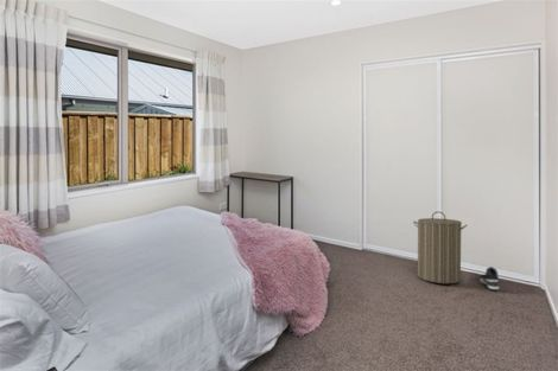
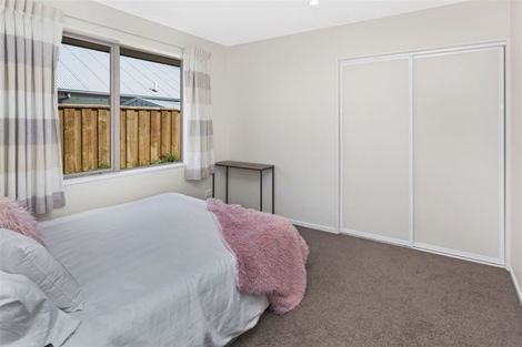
- laundry hamper [412,210,468,284]
- sneaker [478,266,500,290]
